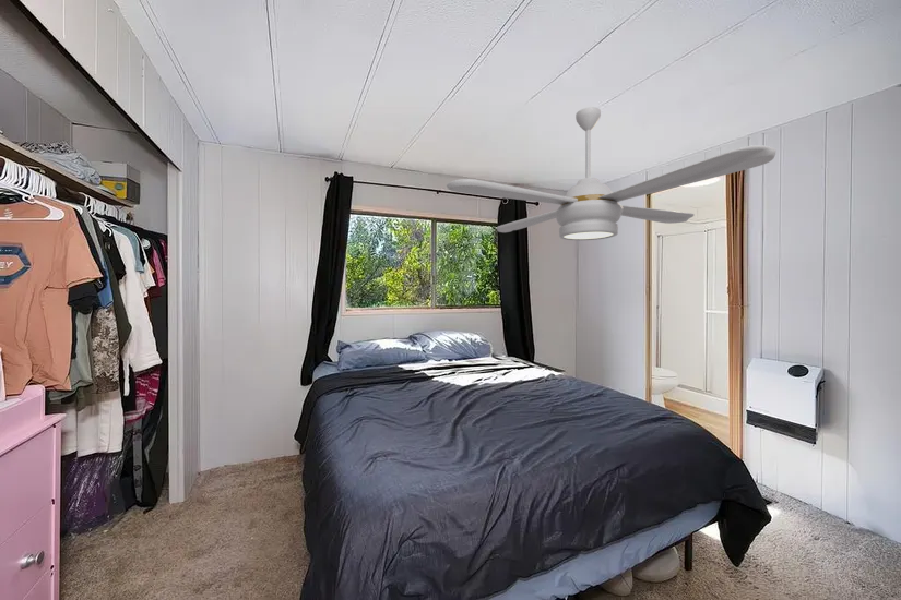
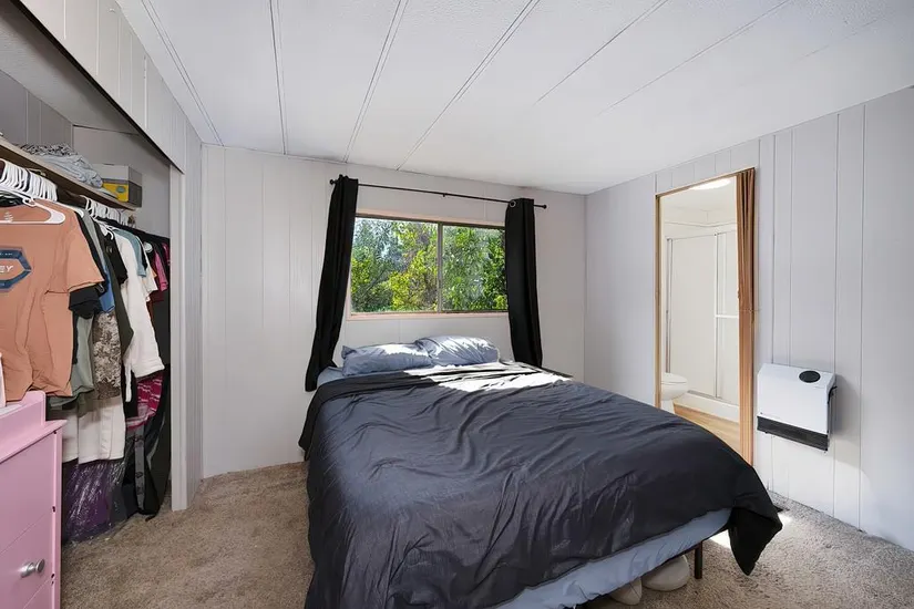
- ceiling fan [446,106,776,241]
